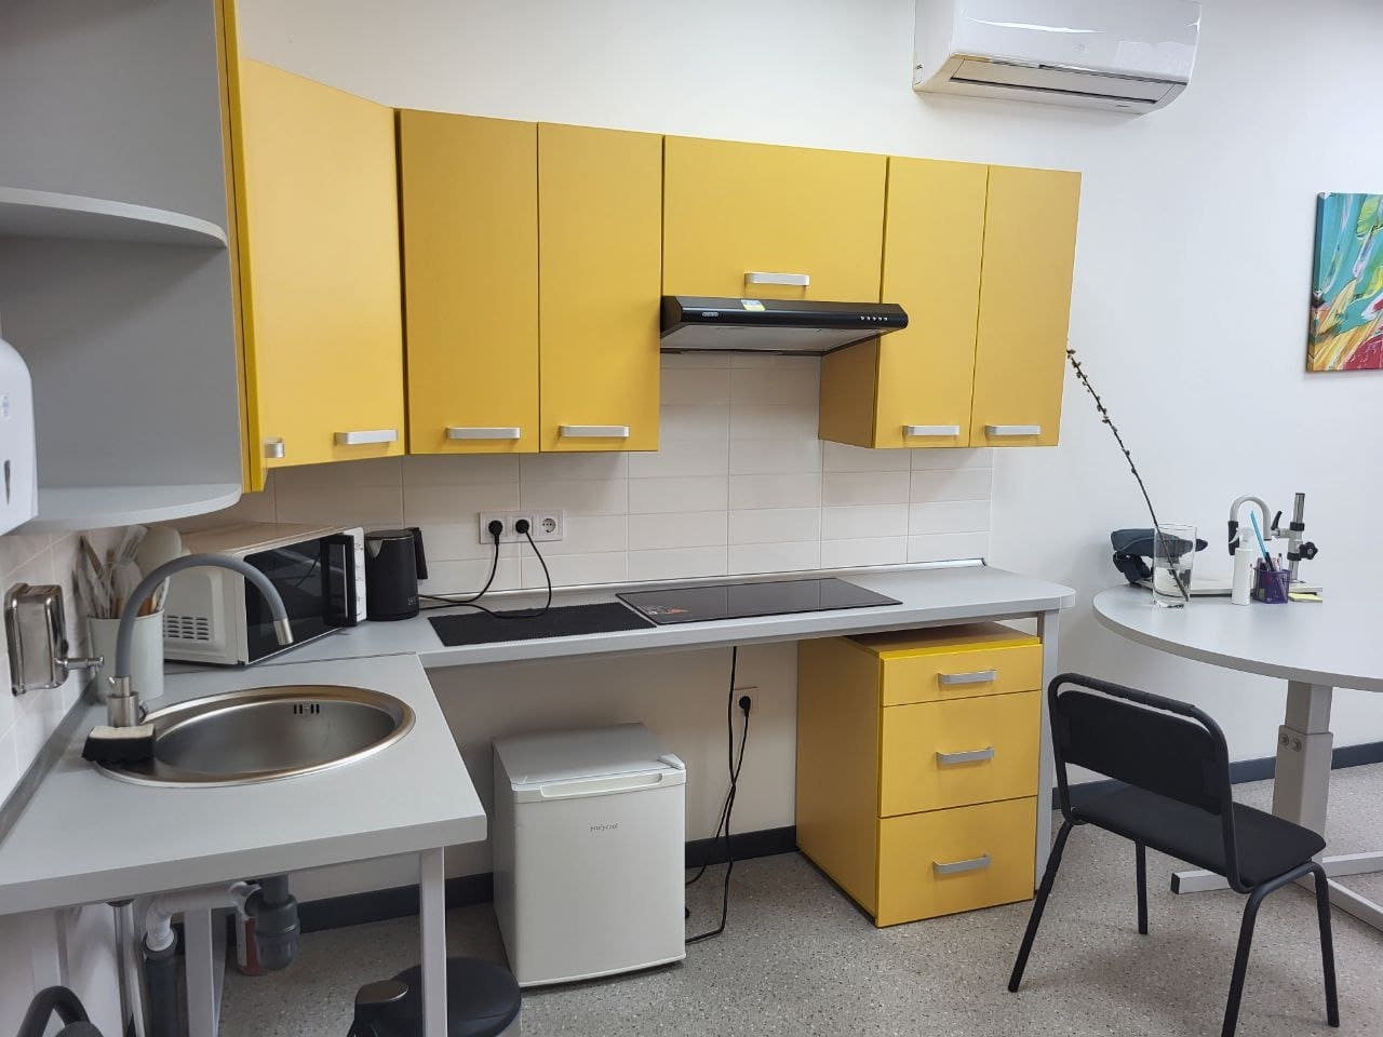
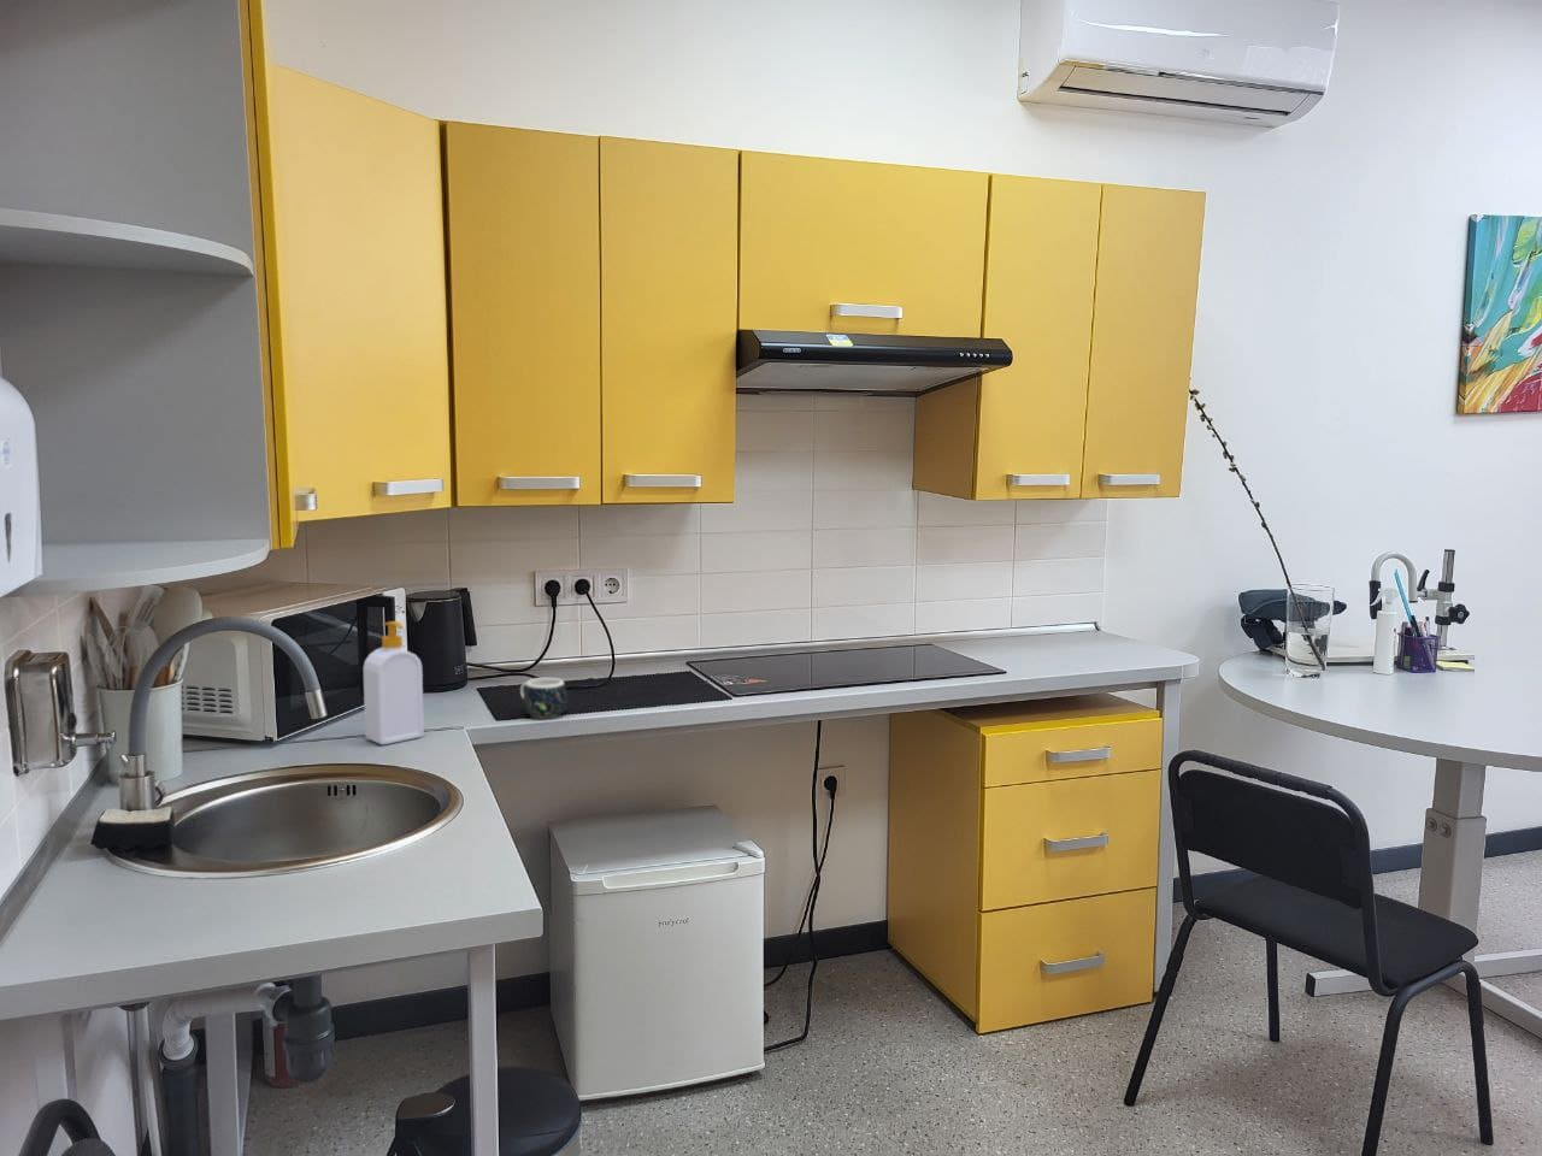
+ mug [520,676,568,719]
+ soap bottle [363,620,425,746]
